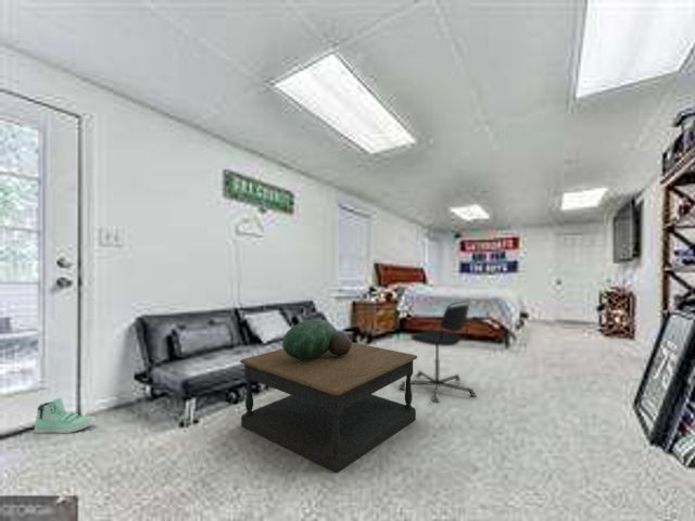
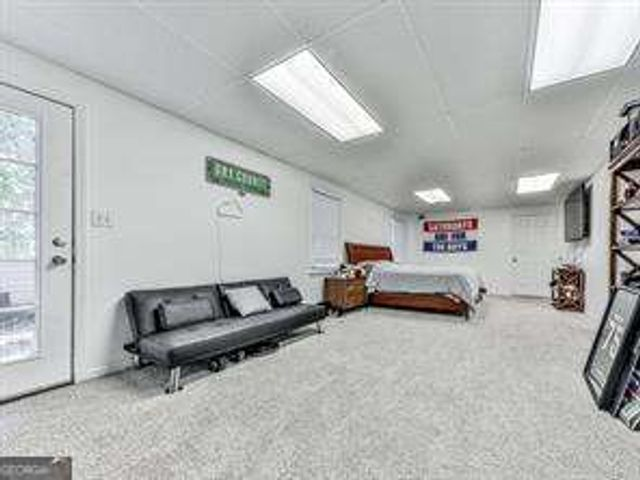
- office chair [399,300,478,404]
- decorative bowl [281,318,352,359]
- sneaker [34,396,96,434]
- coffee table [239,341,418,474]
